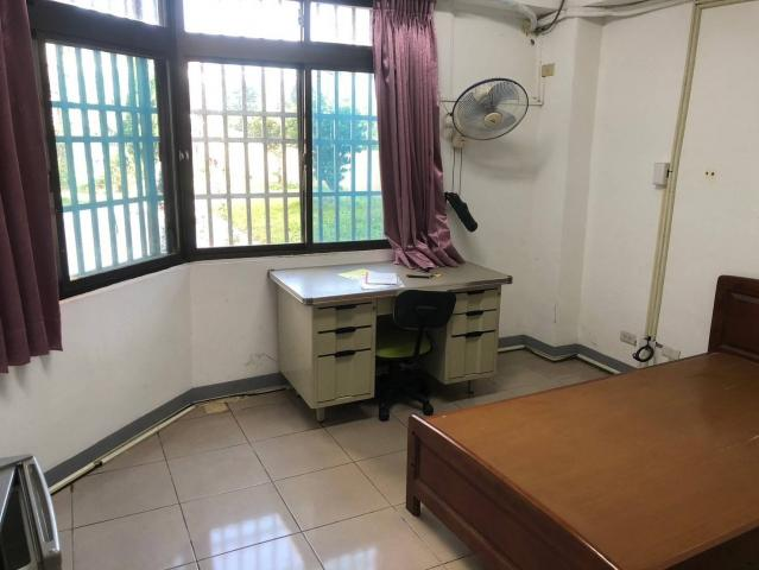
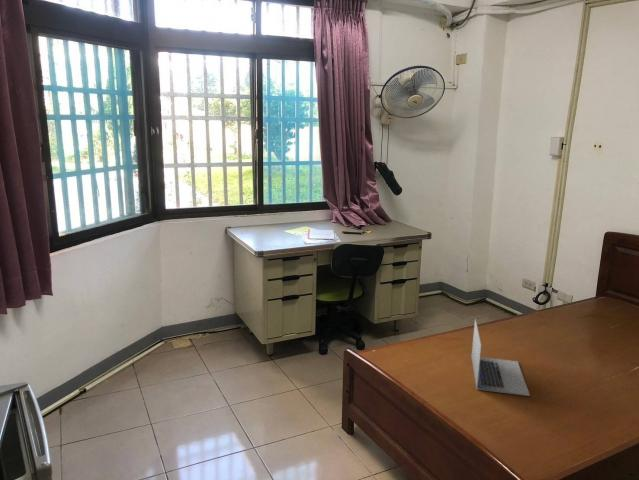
+ laptop [471,317,531,397]
